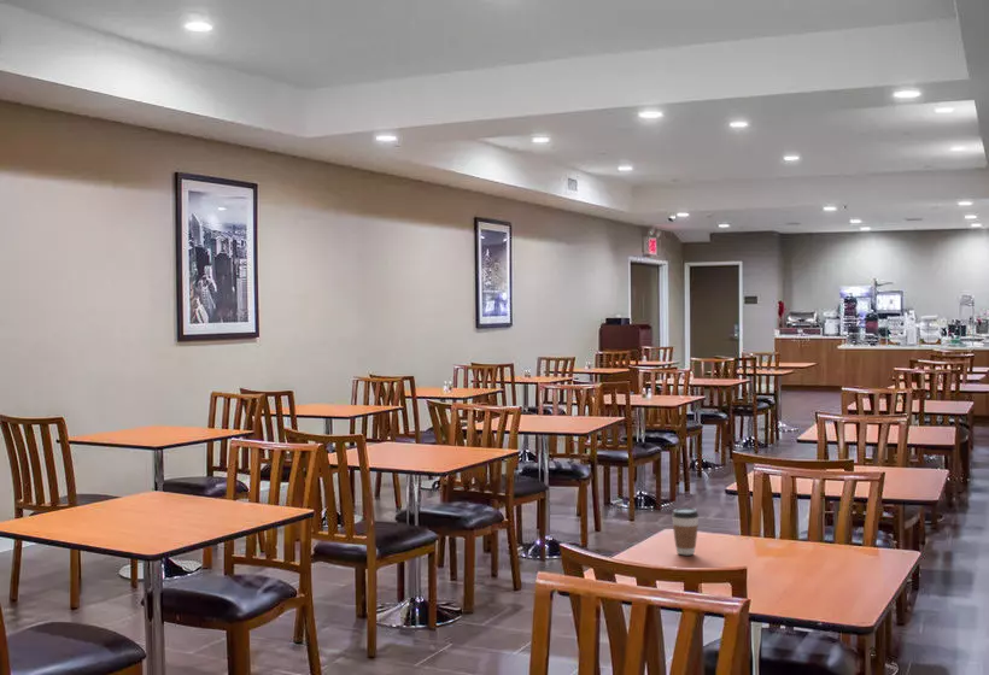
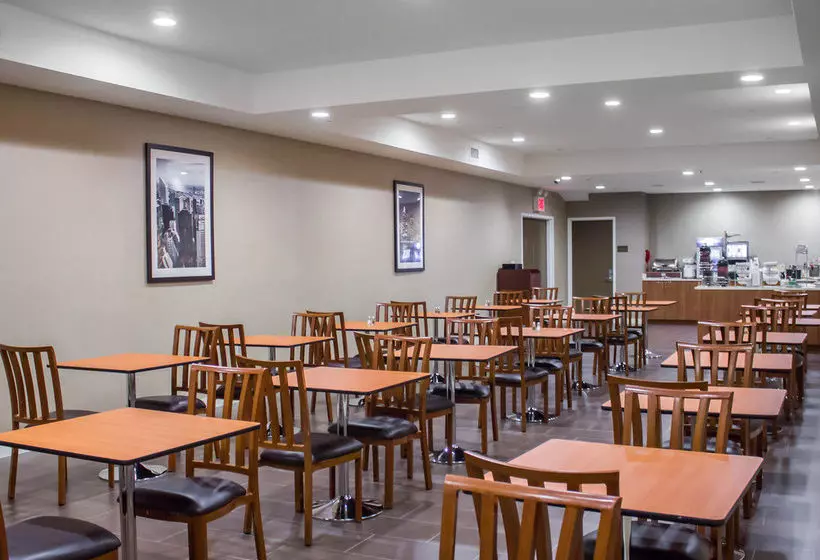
- coffee cup [671,506,700,556]
